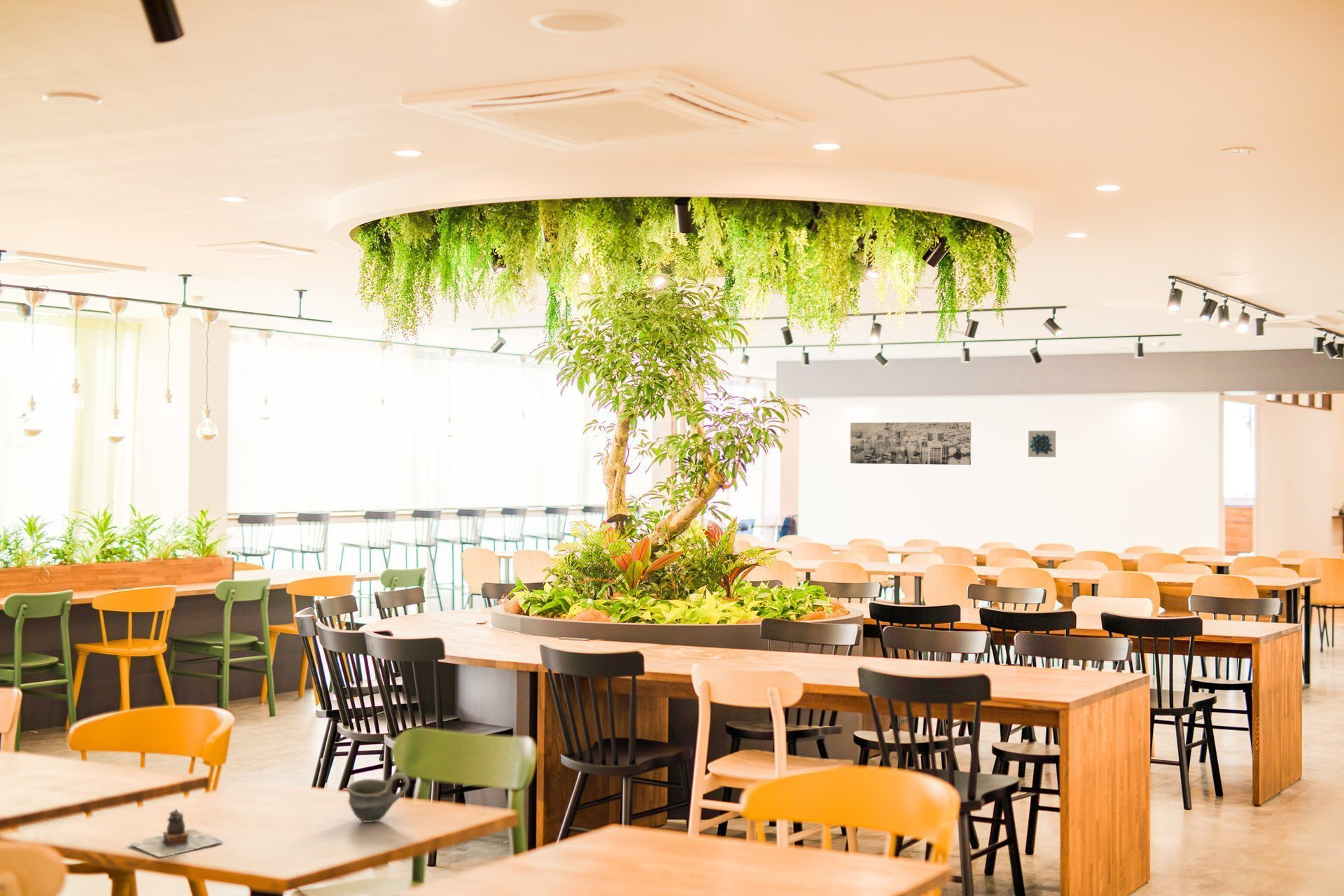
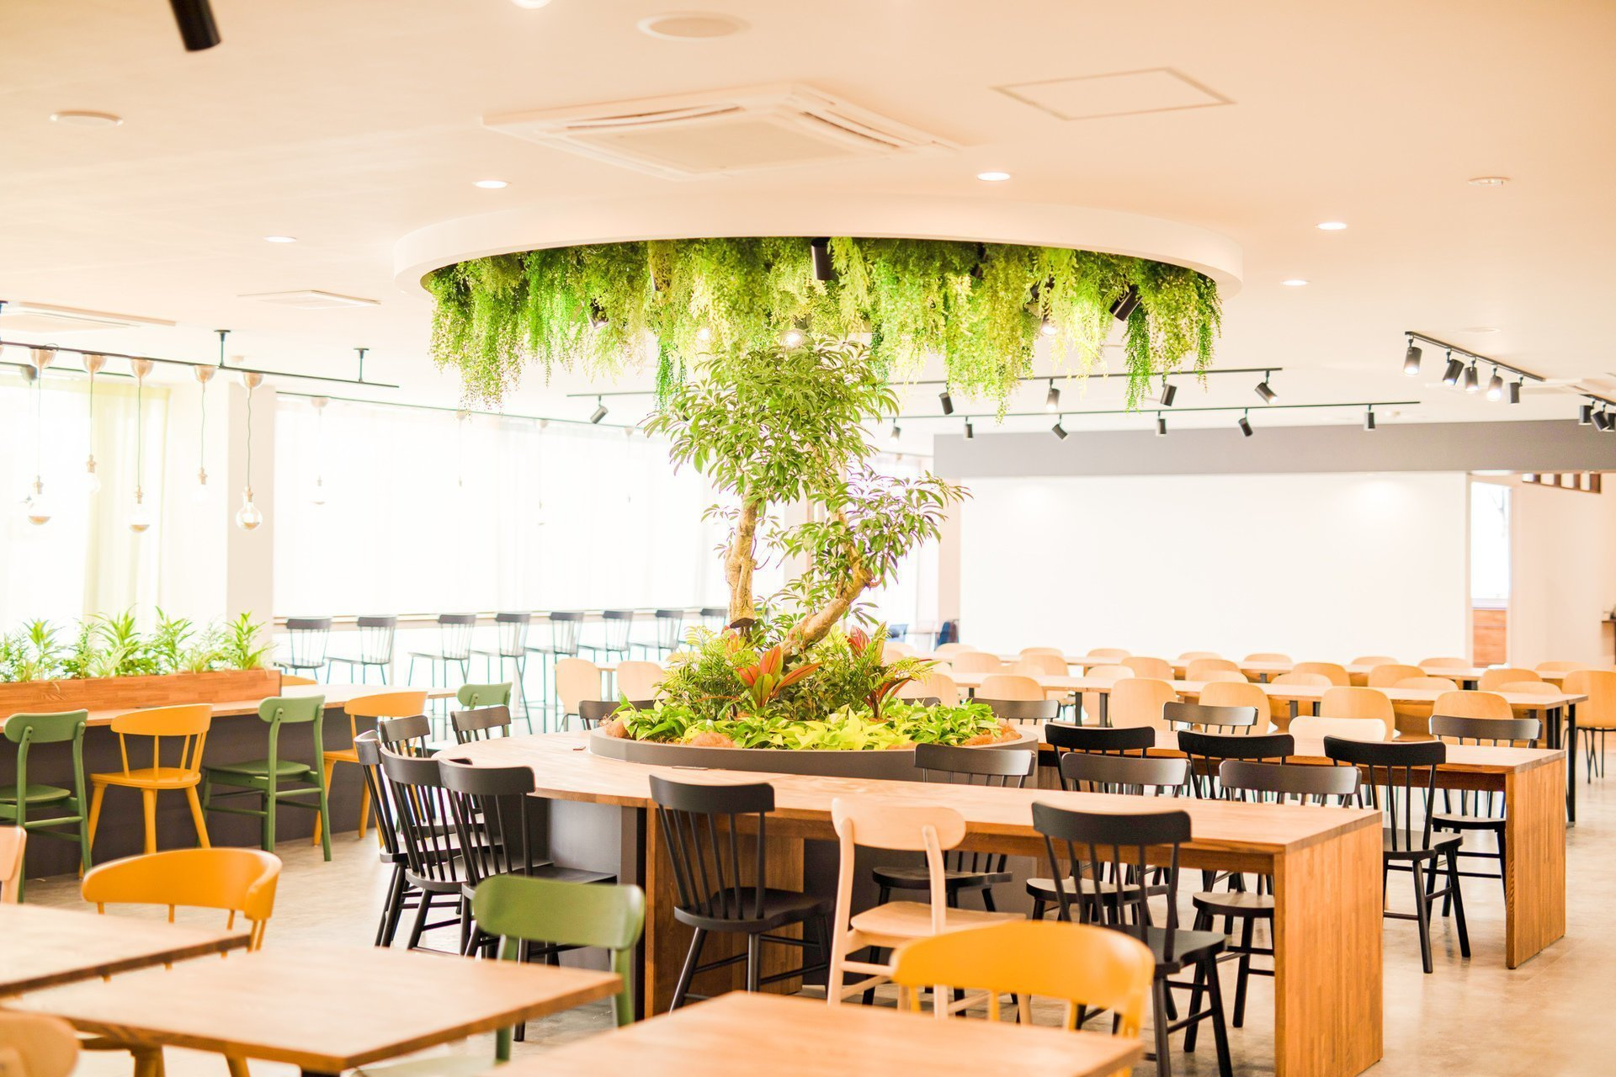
- wall art [1028,430,1056,458]
- wall art [850,421,972,465]
- teapot [127,808,224,858]
- cup [346,771,410,823]
